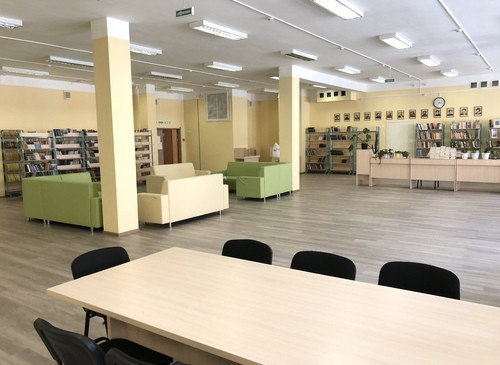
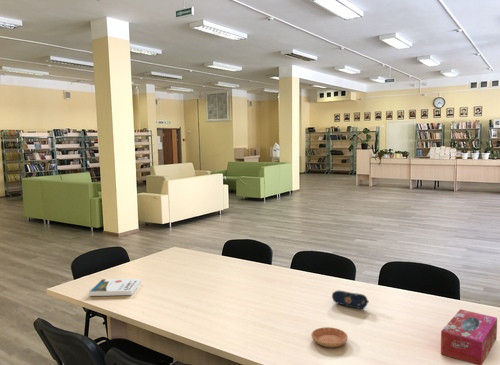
+ book [88,278,142,297]
+ tissue box [440,308,498,365]
+ pencil case [331,290,370,310]
+ saucer [311,326,349,348]
